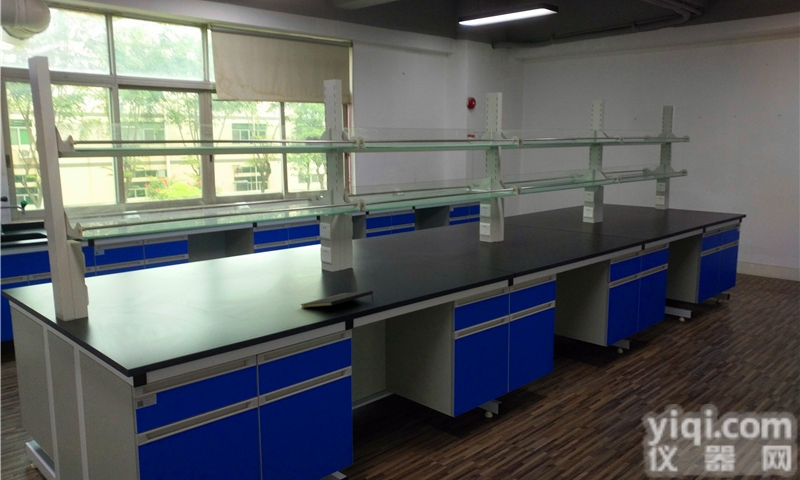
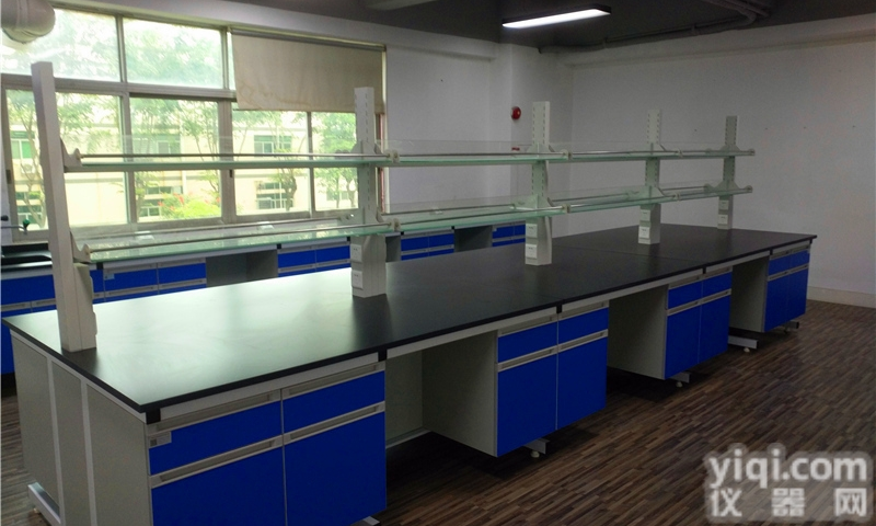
- notepad [300,290,375,309]
